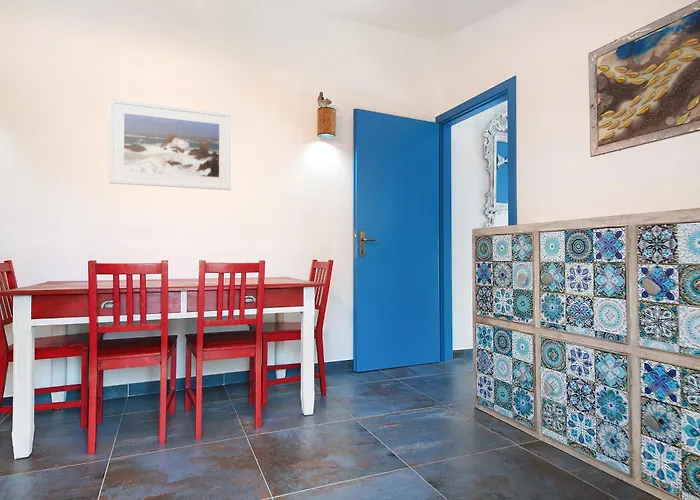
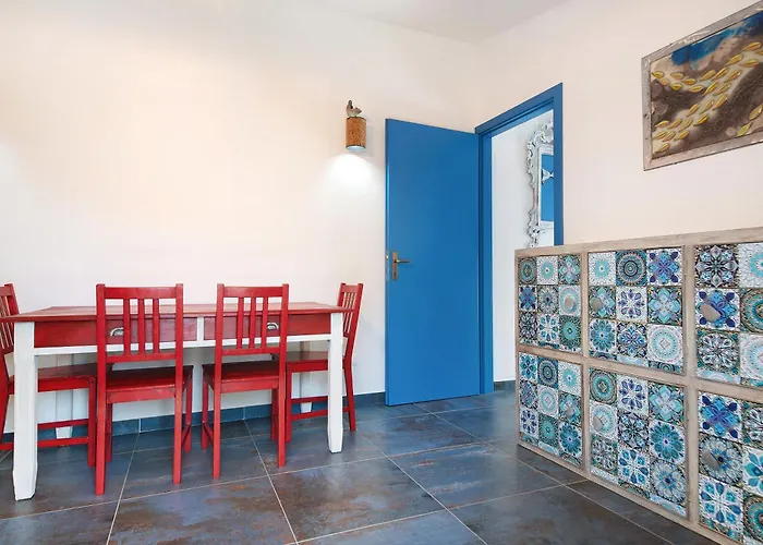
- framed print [108,98,233,191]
